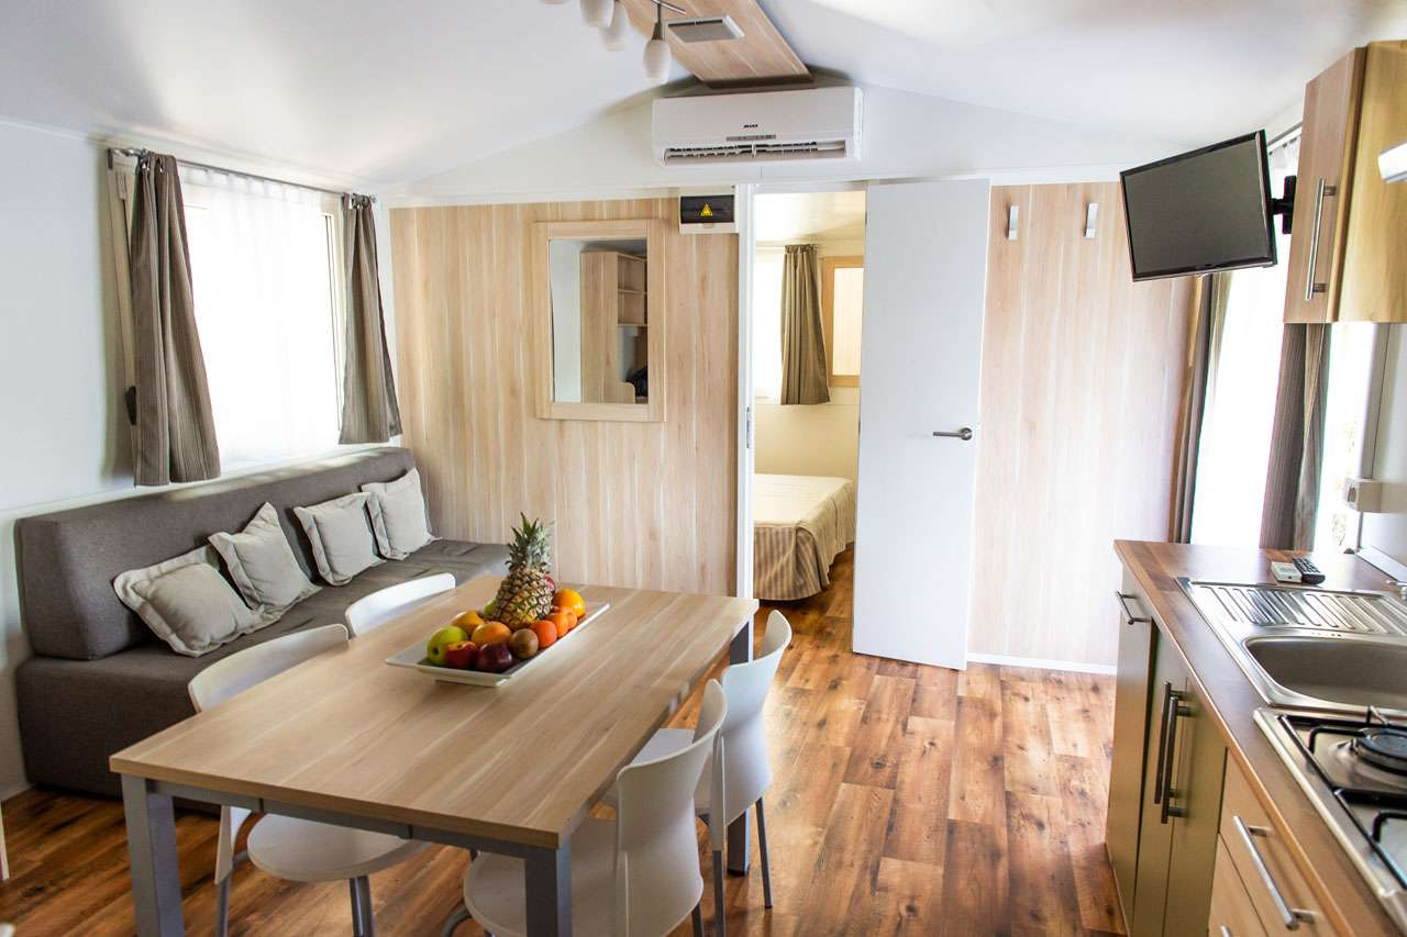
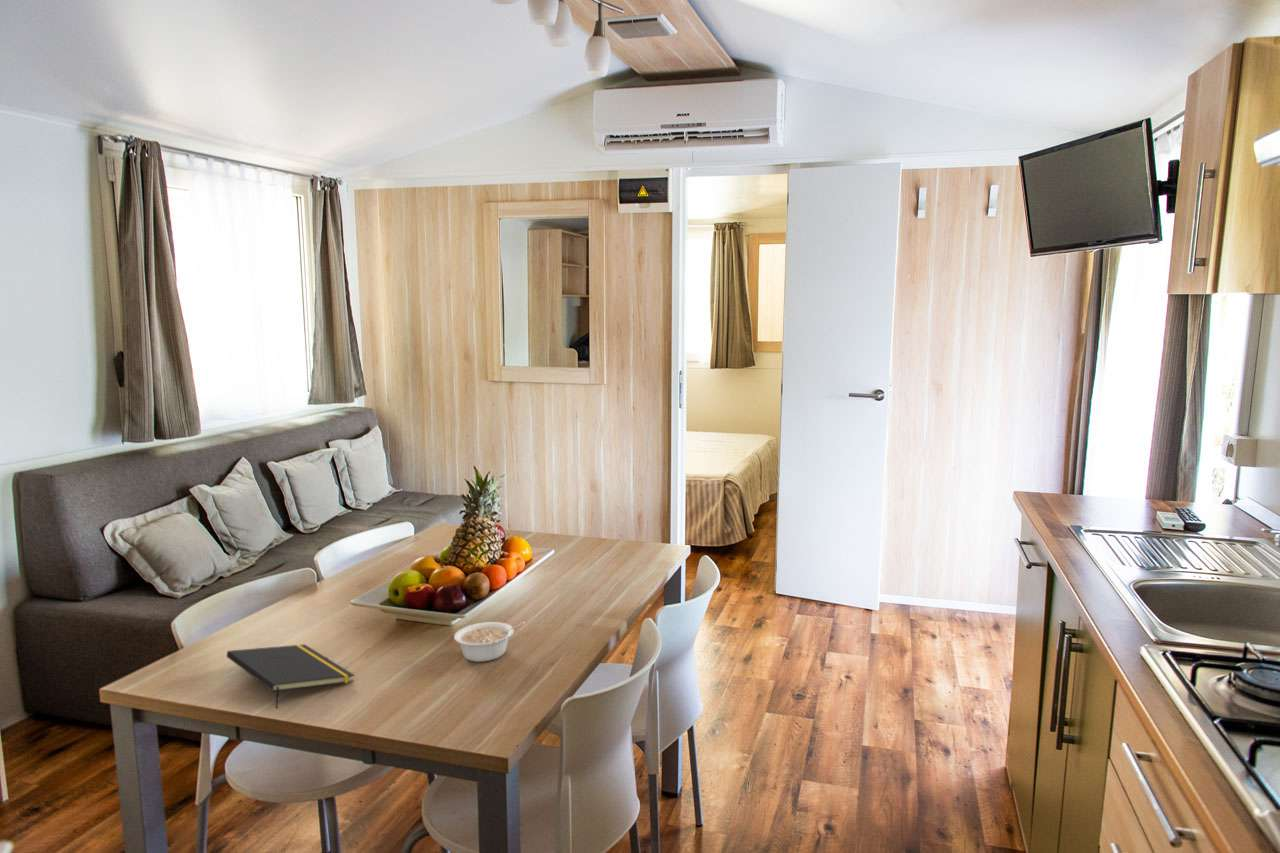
+ legume [453,620,526,663]
+ notepad [226,643,355,710]
